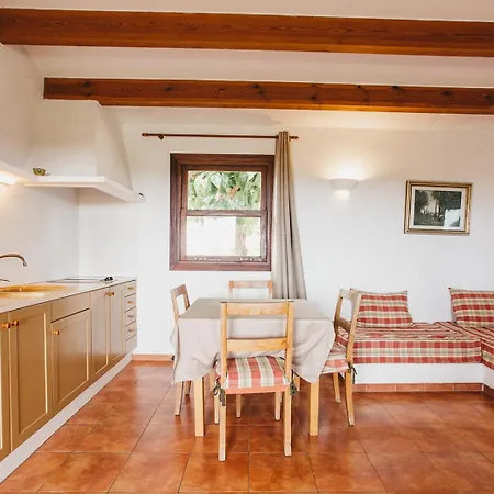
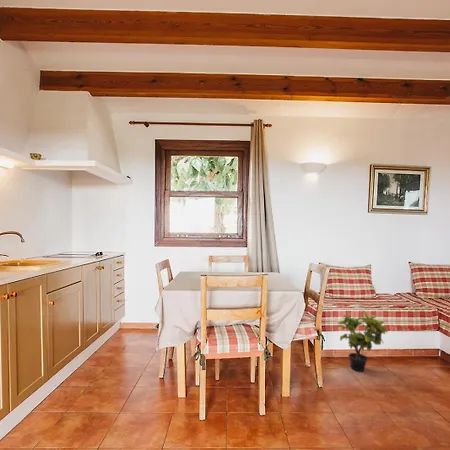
+ potted plant [336,310,388,372]
